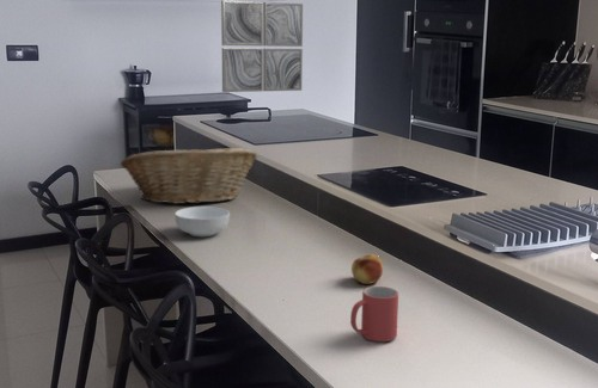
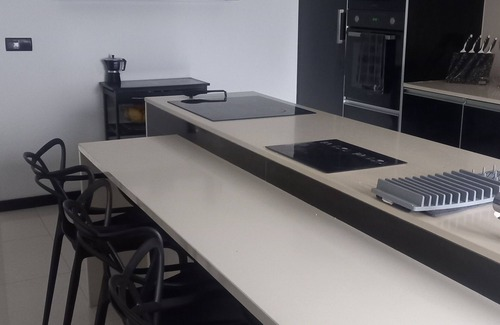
- fruit basket [120,147,258,205]
- wall art [220,0,304,93]
- mug [349,285,399,343]
- fruit [350,253,384,285]
- cereal bowl [173,205,231,238]
